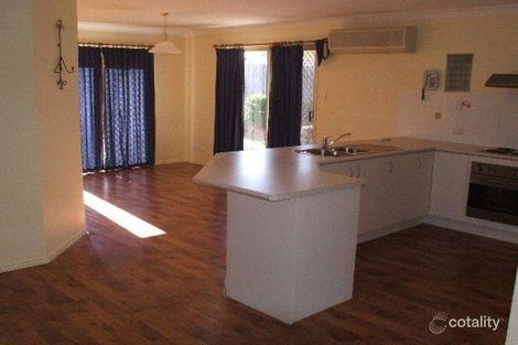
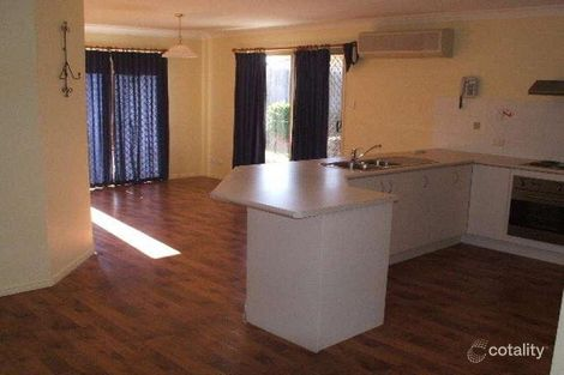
- calendar [443,43,475,94]
